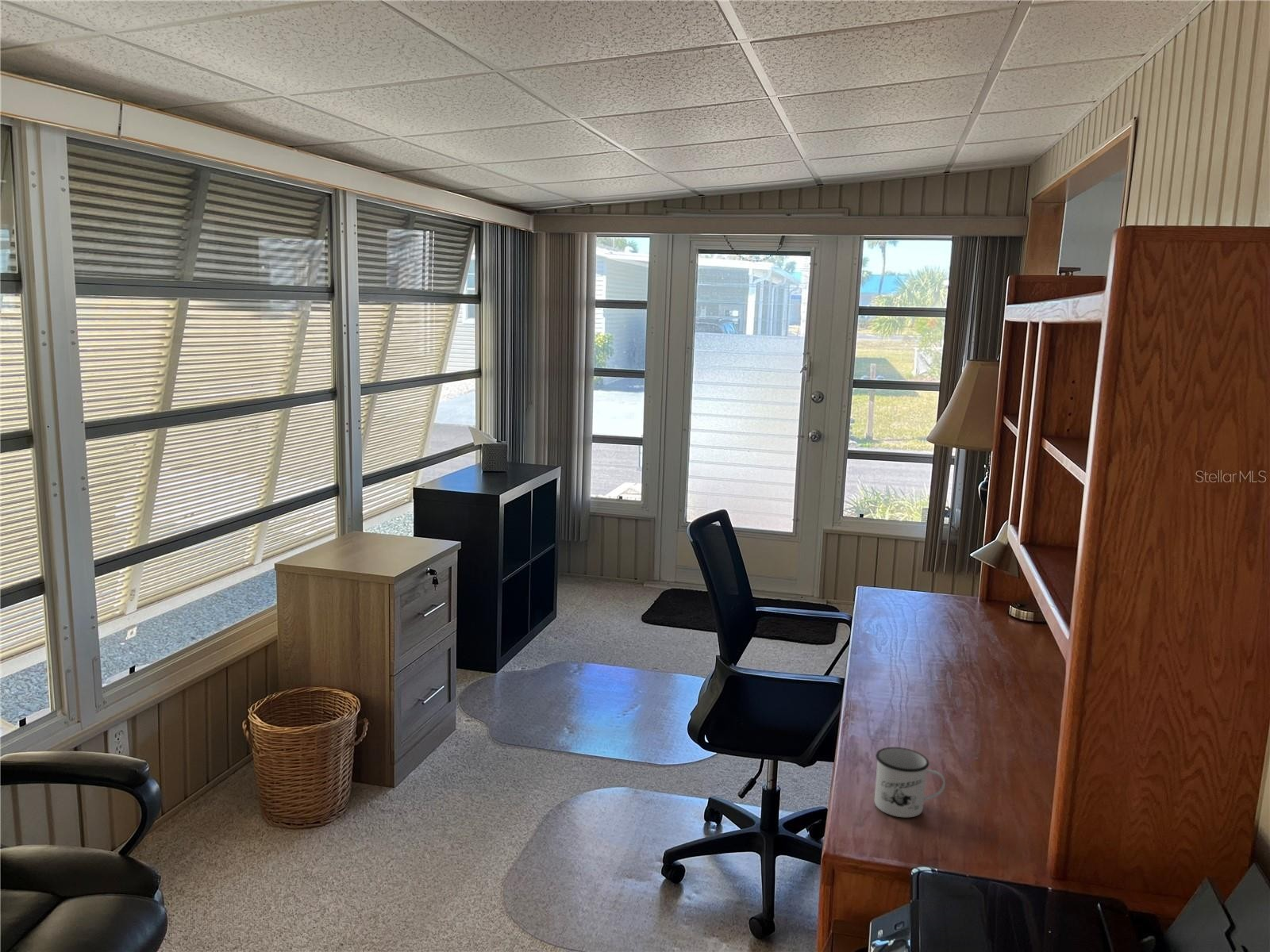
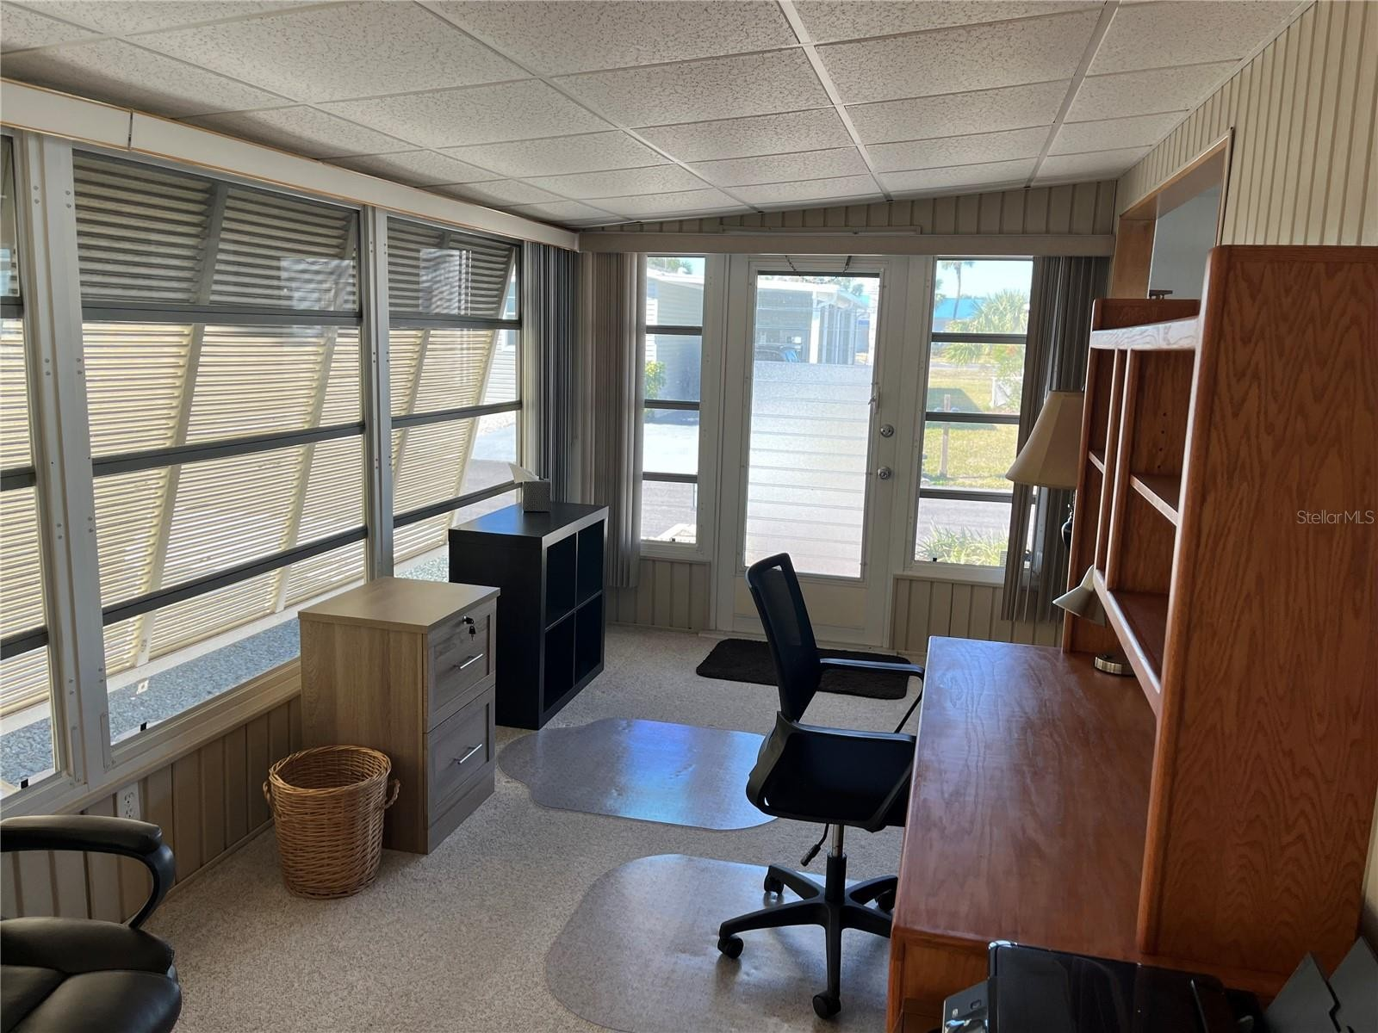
- mug [874,747,946,818]
